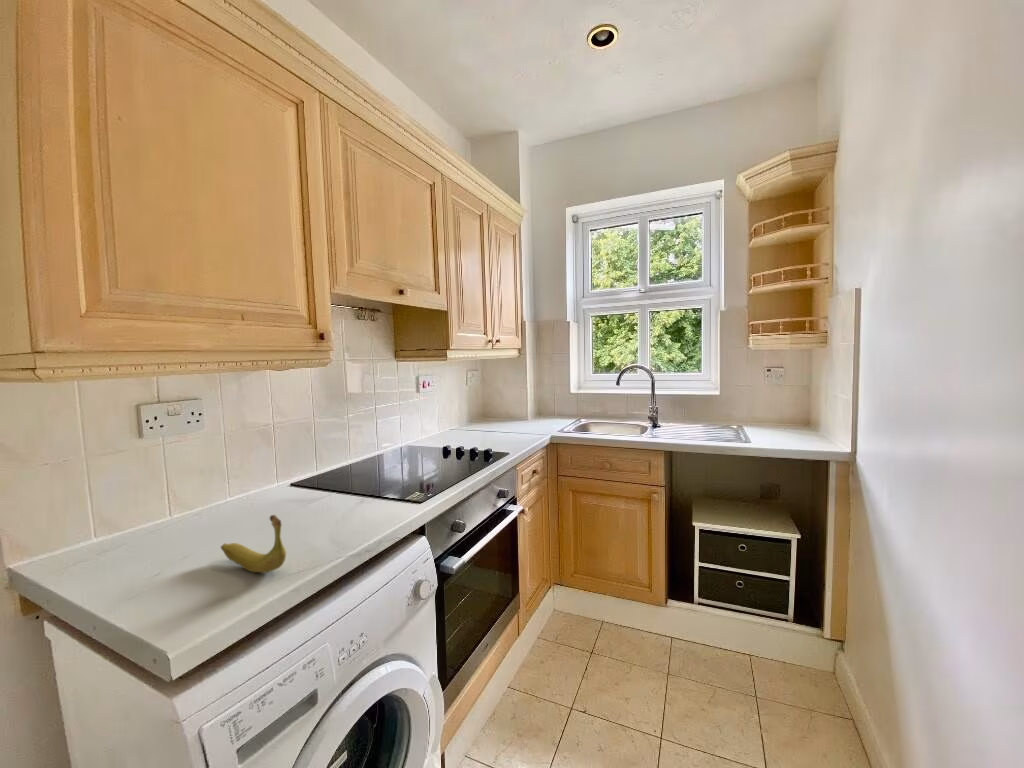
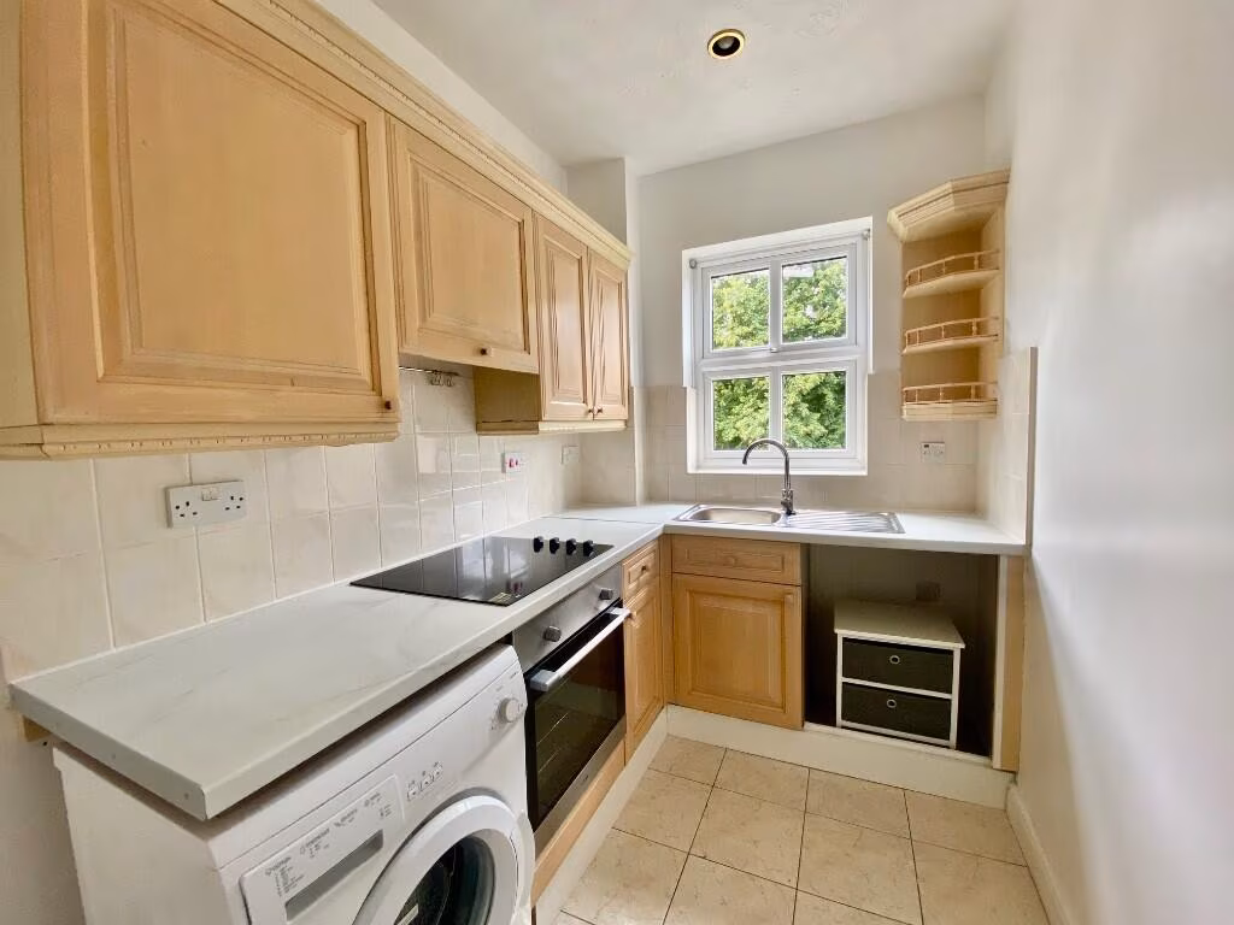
- banana [220,514,287,574]
